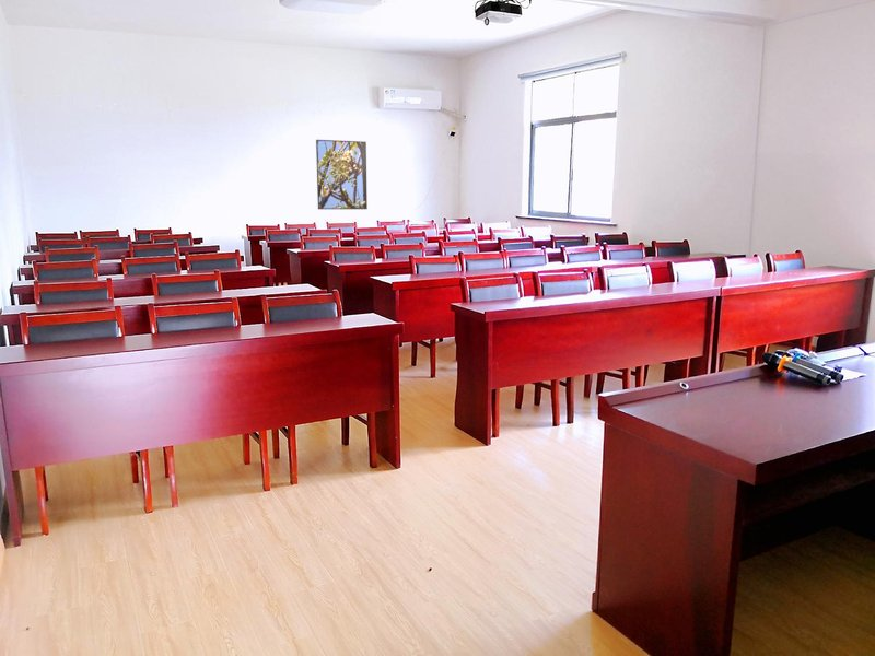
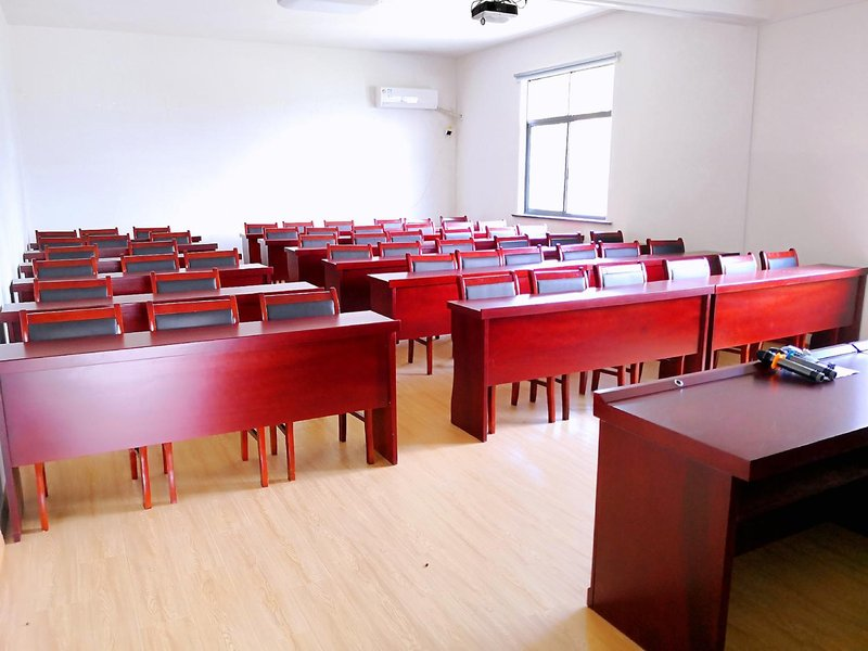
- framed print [315,139,369,210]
